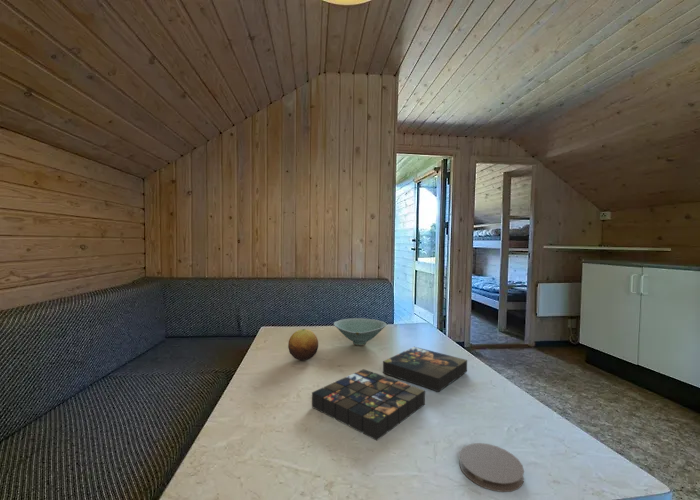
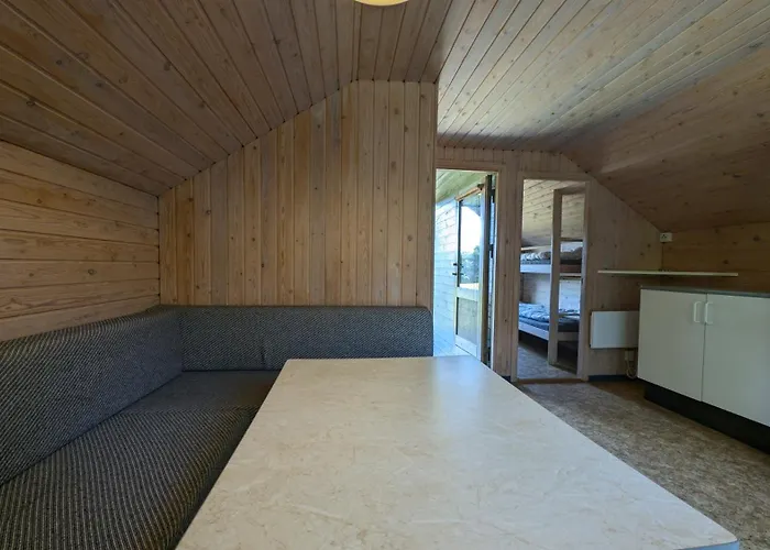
- board game [311,346,468,441]
- coaster [459,442,525,493]
- bowl [333,317,387,346]
- fruit [287,328,319,361]
